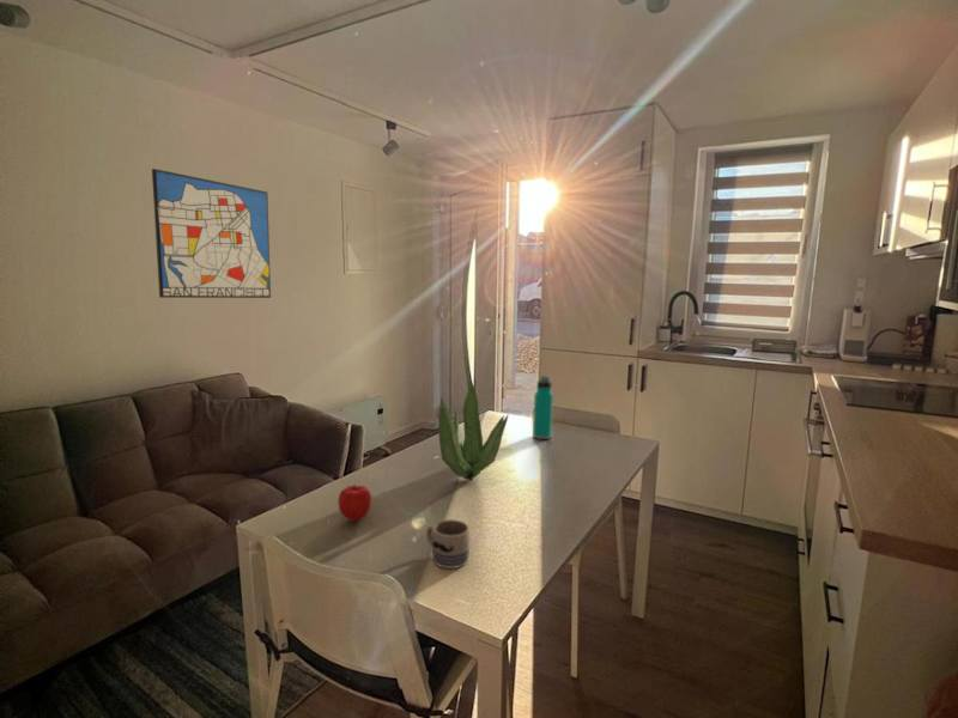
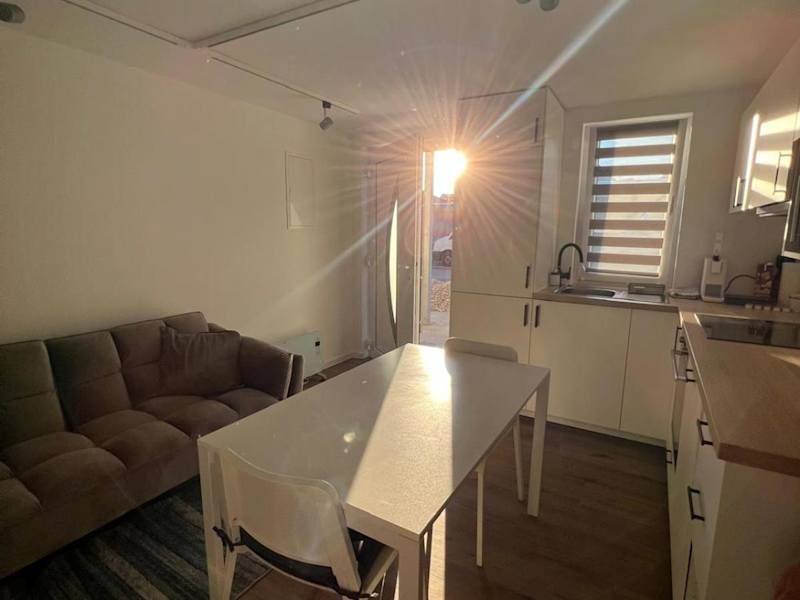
- plant [437,381,510,482]
- mug [425,518,471,570]
- wall art [151,168,272,299]
- water bottle [532,375,554,440]
- fruit [336,483,372,523]
